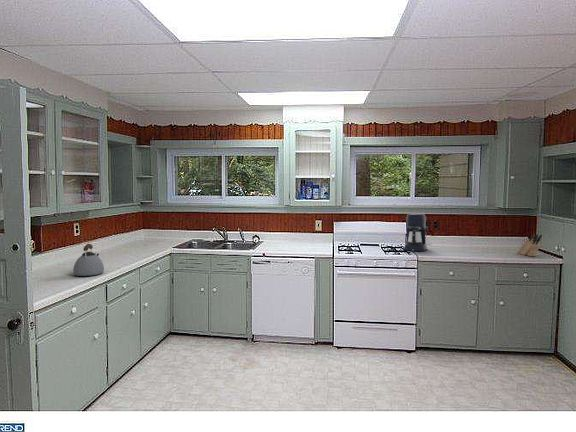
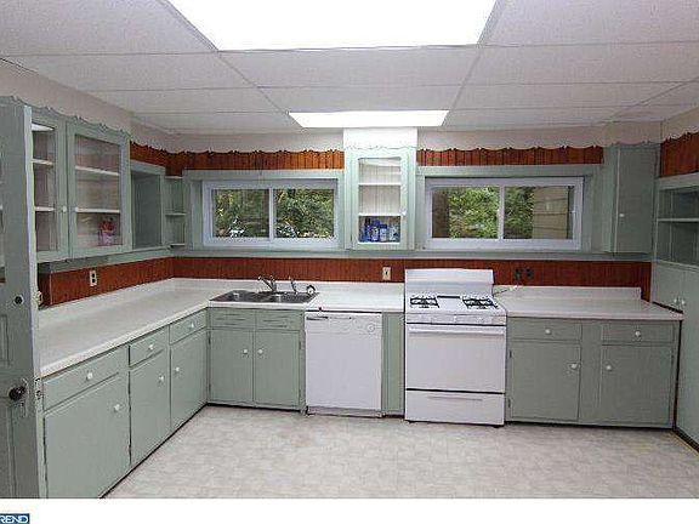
- coffee maker [403,213,428,252]
- kettle [72,243,105,277]
- knife block [516,233,543,257]
